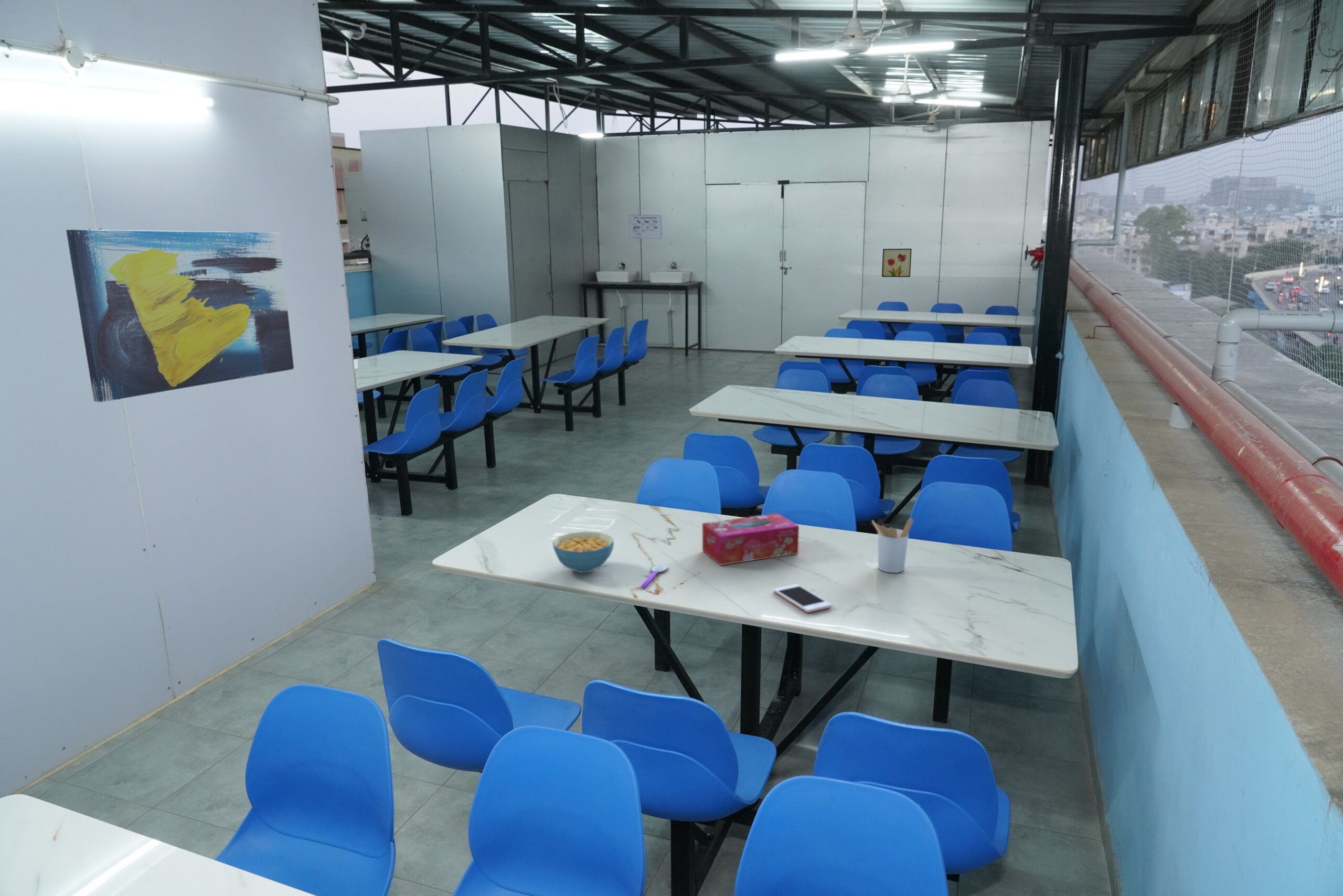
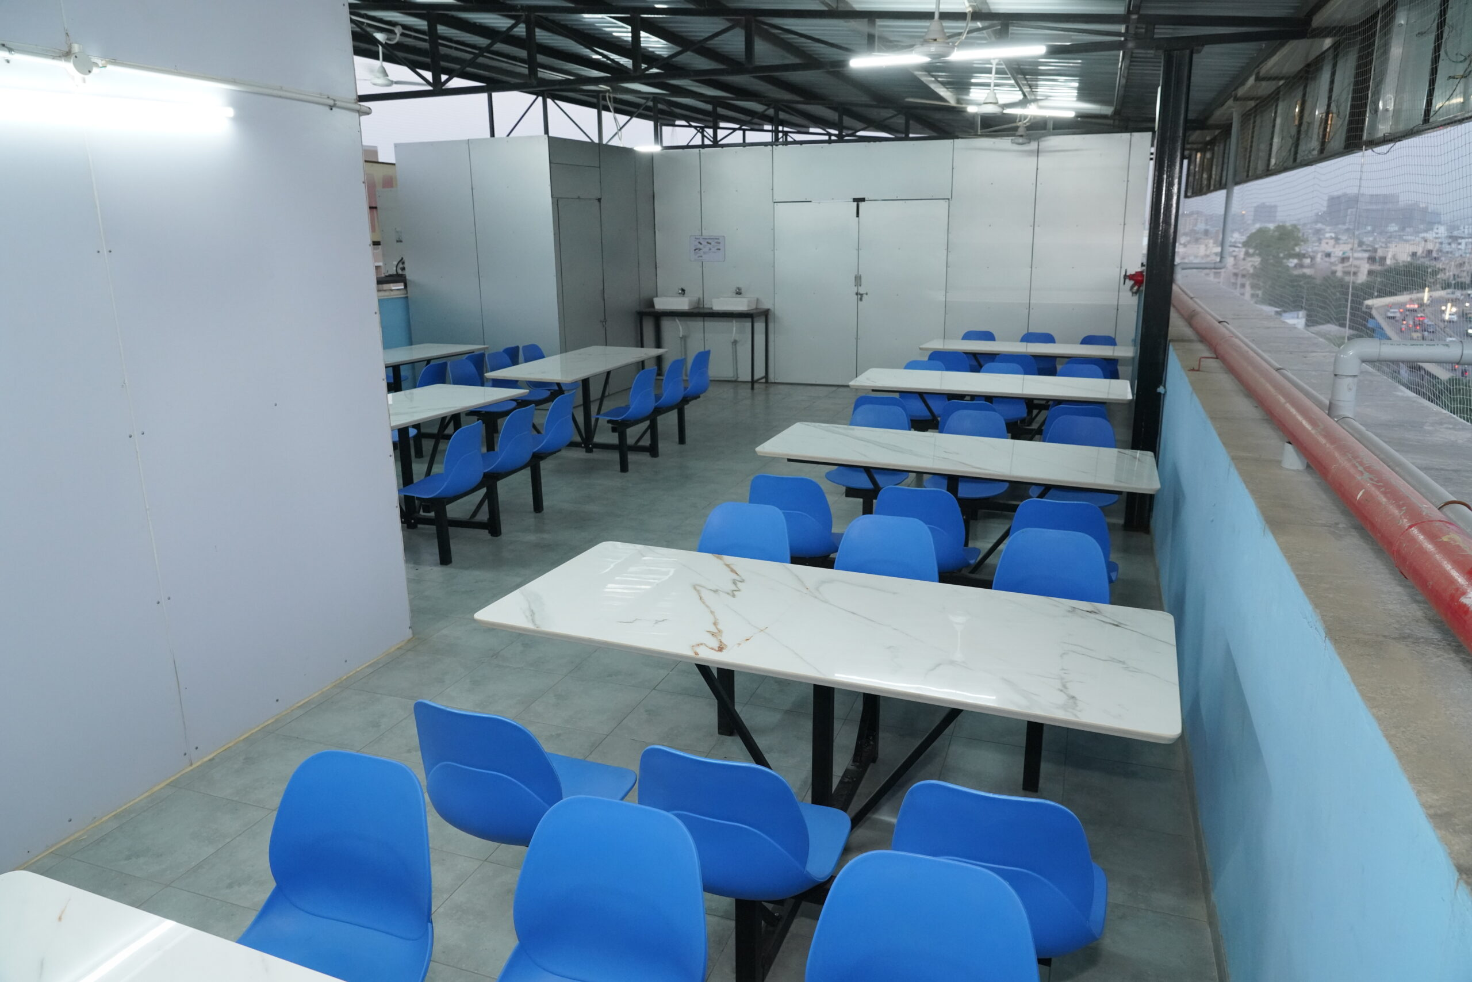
- wall art [881,248,912,278]
- tissue box [702,513,800,566]
- wall art [66,229,294,403]
- utensil holder [871,518,914,573]
- cereal bowl [552,531,614,573]
- spoon [641,564,668,588]
- cell phone [773,584,832,613]
